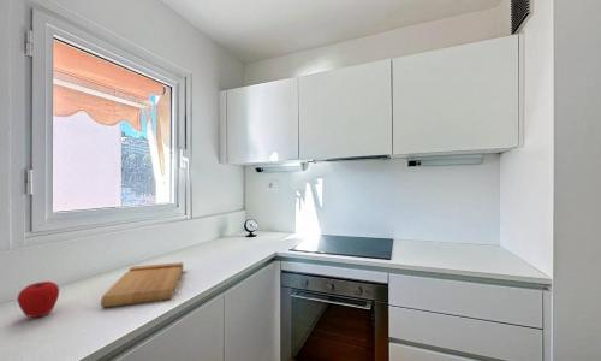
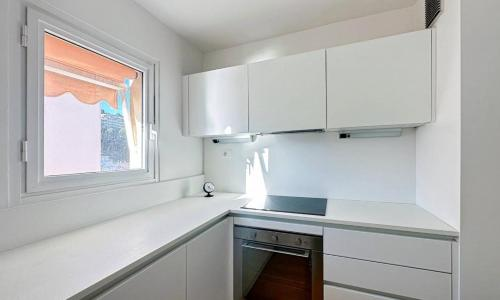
- apple [16,280,60,319]
- cutting board [100,261,184,308]
